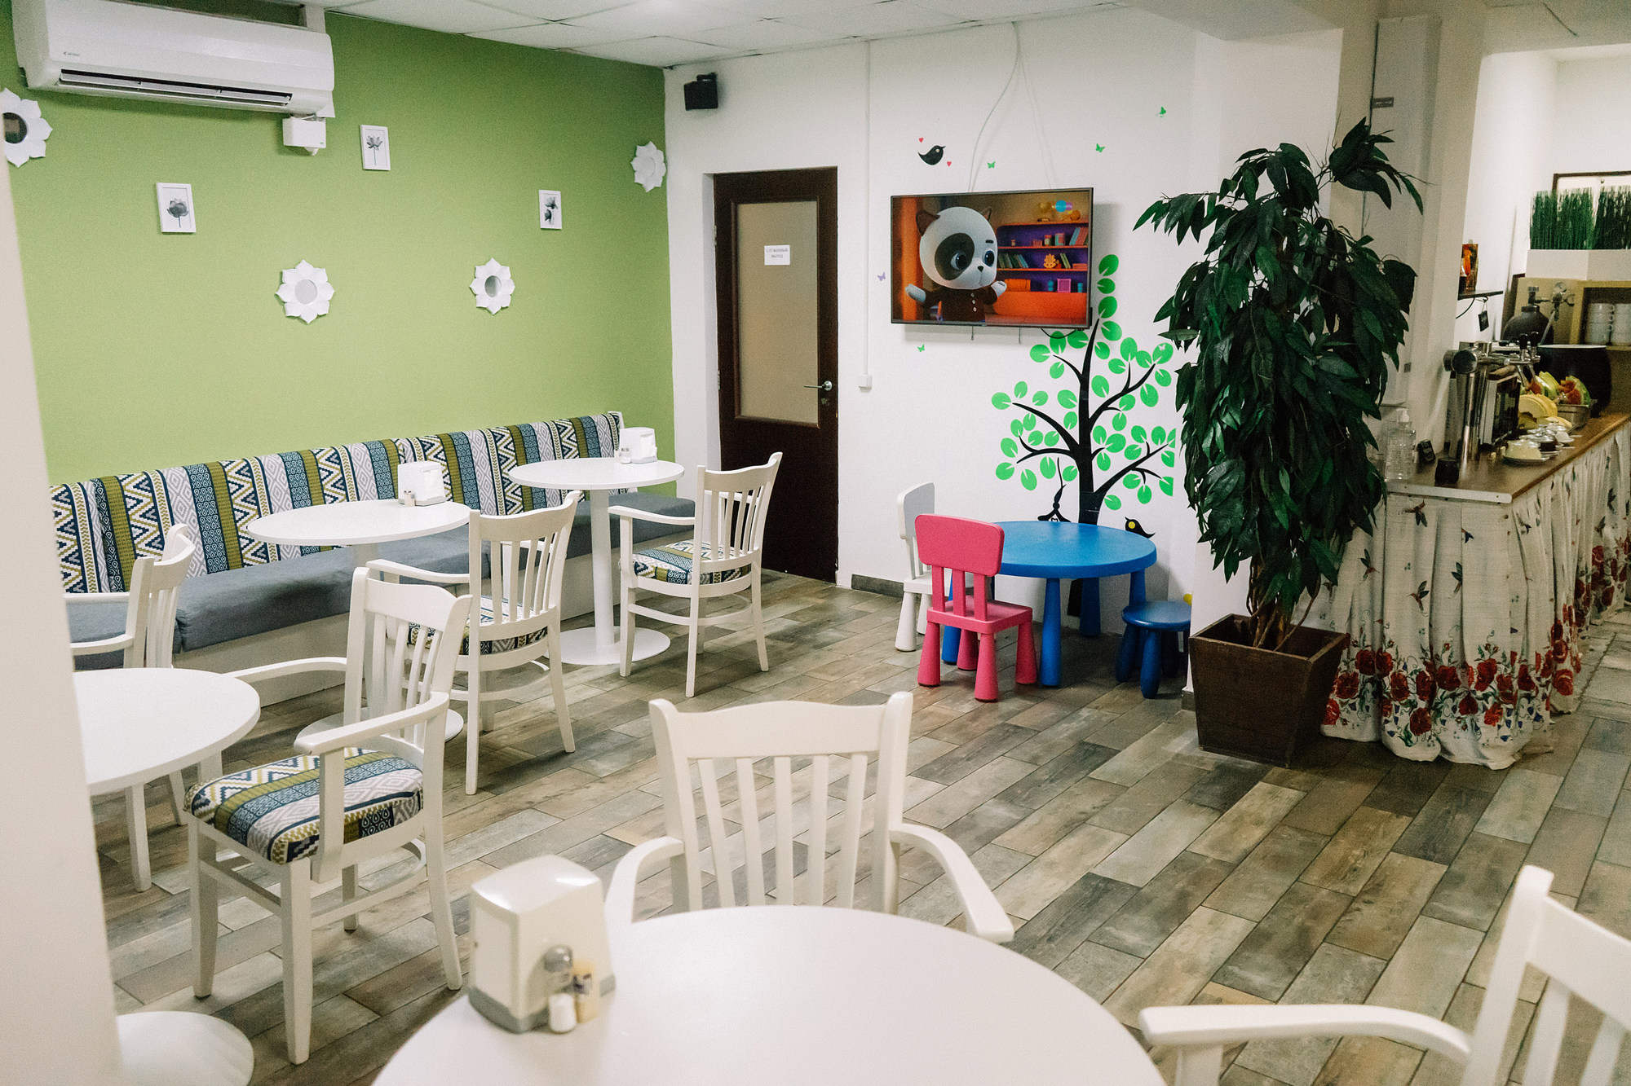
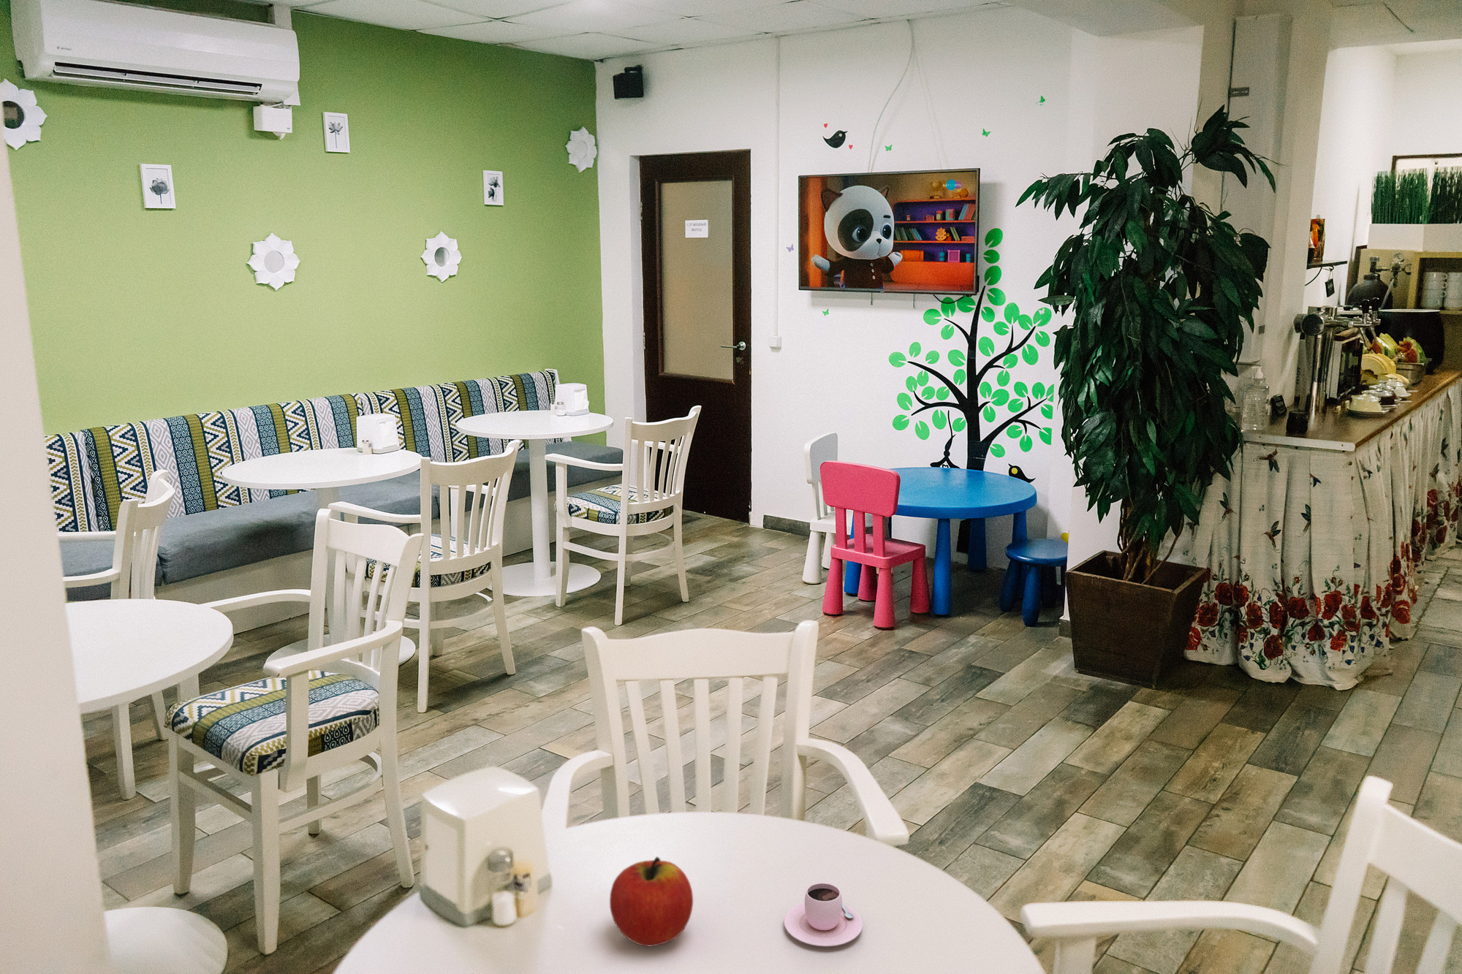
+ apple [609,856,693,947]
+ teacup [783,882,863,947]
